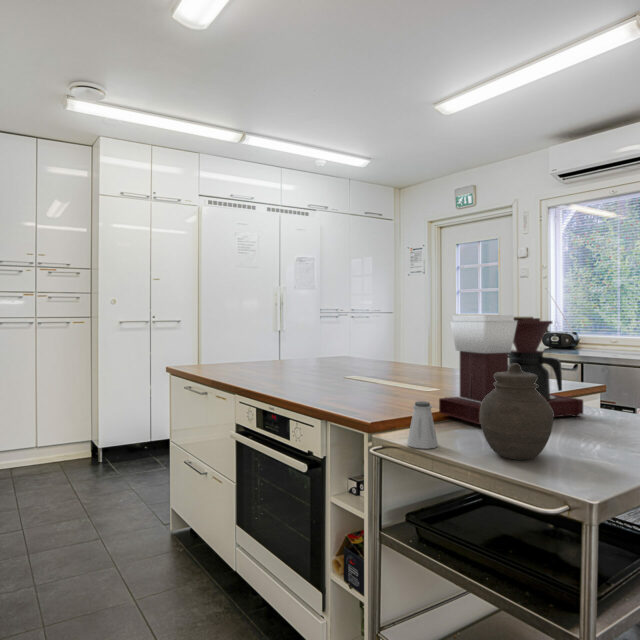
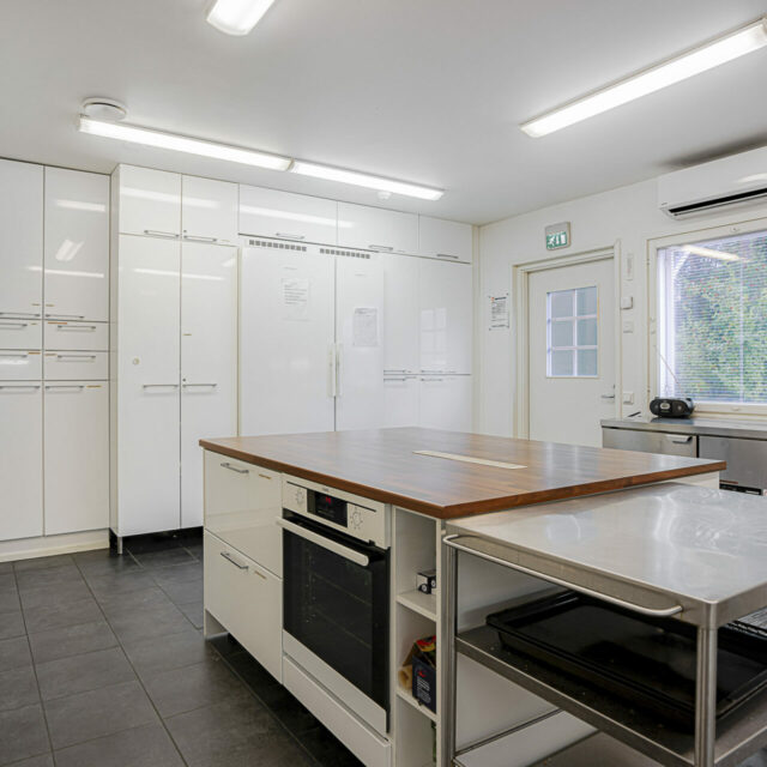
- jar [479,364,554,461]
- coffee maker [438,314,584,426]
- saltshaker [406,400,439,450]
